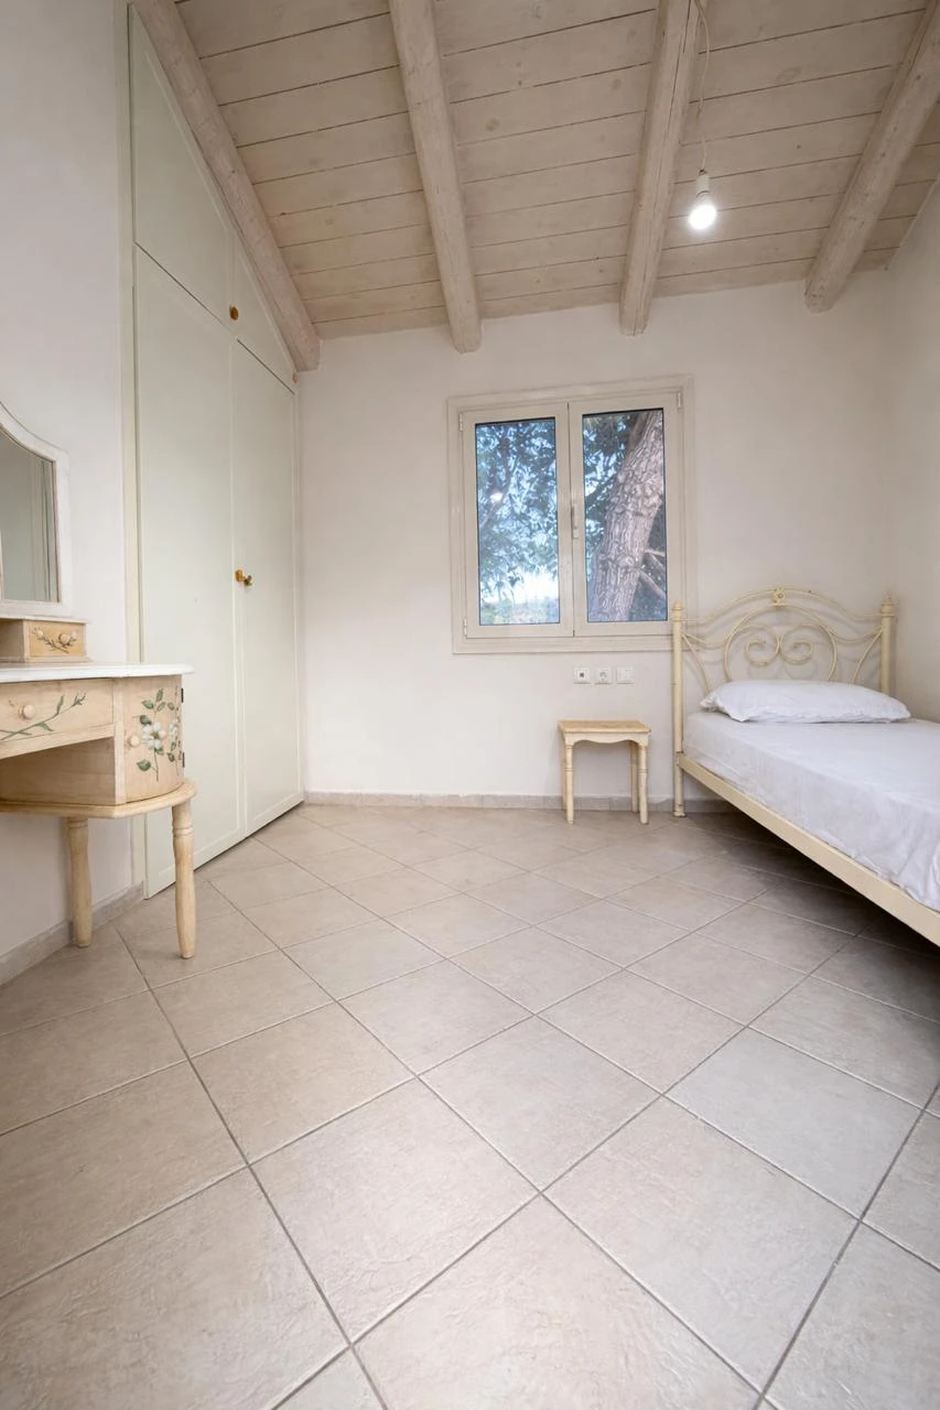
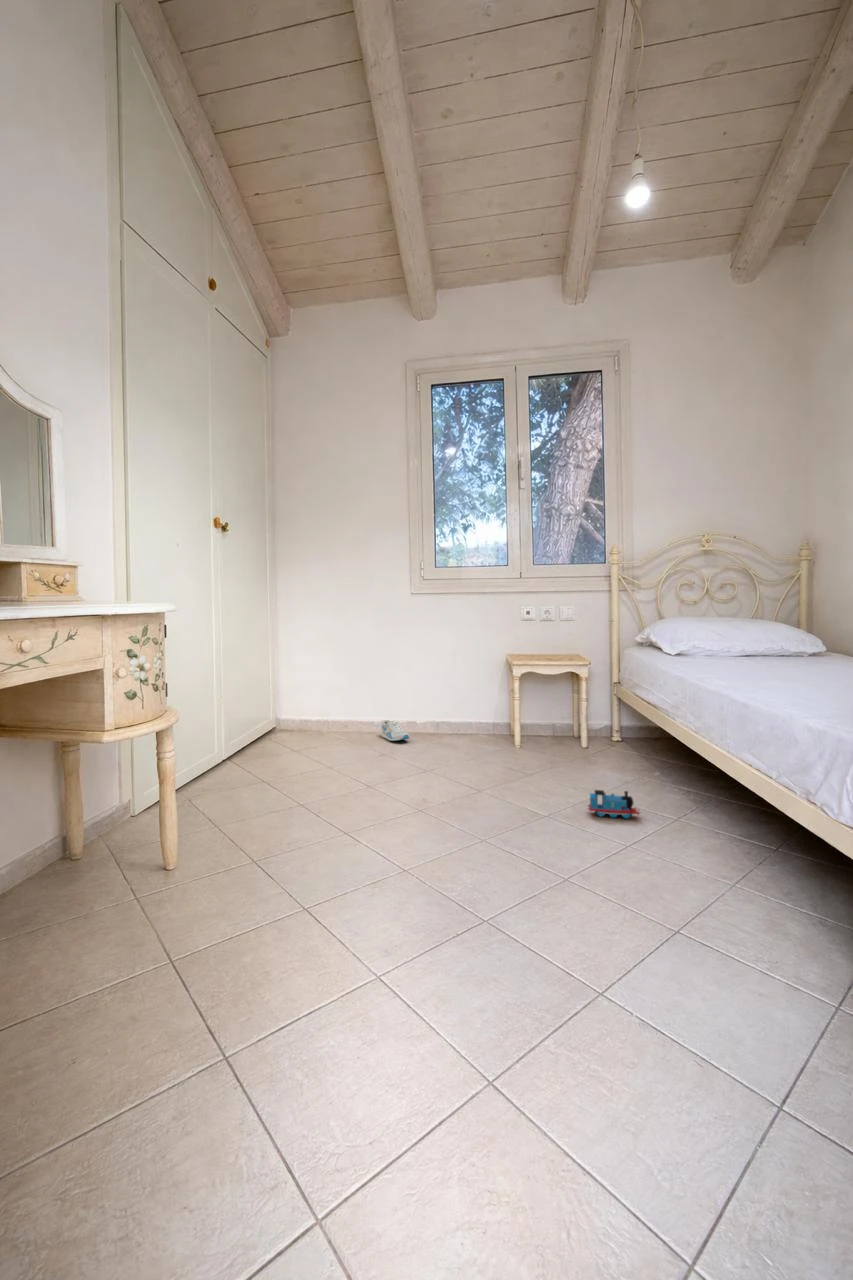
+ toy train [586,789,642,819]
+ sneaker [380,719,410,742]
